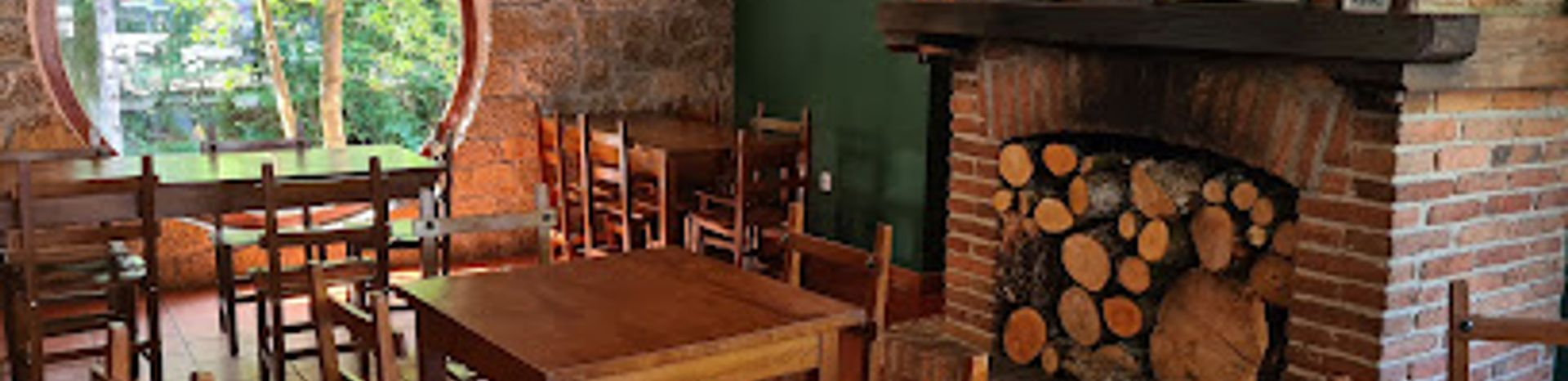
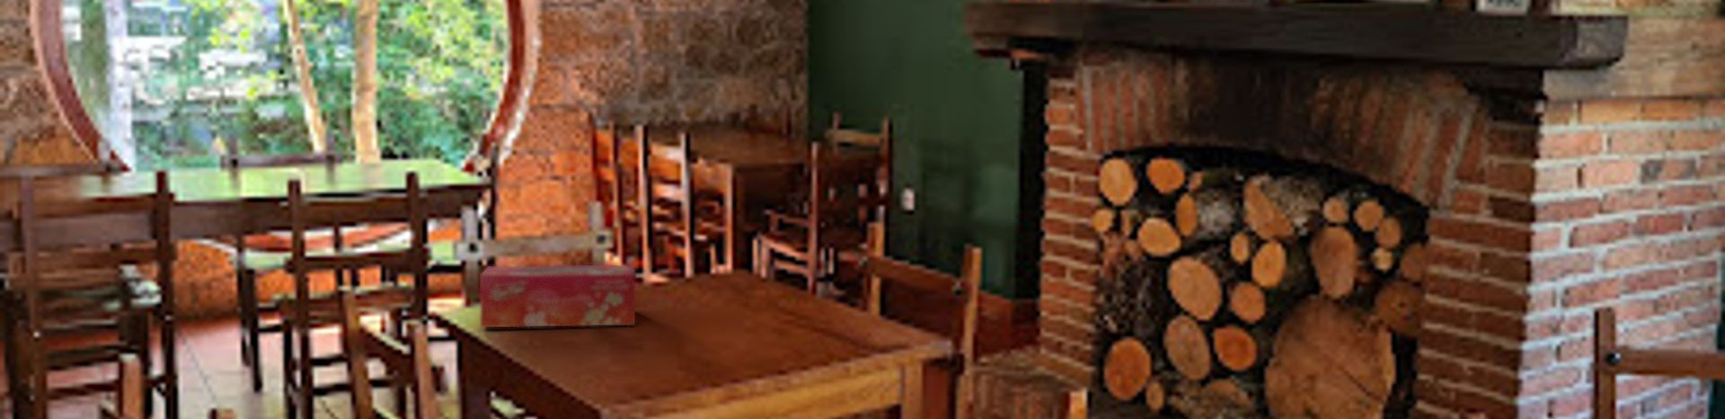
+ tissue box [479,264,636,328]
